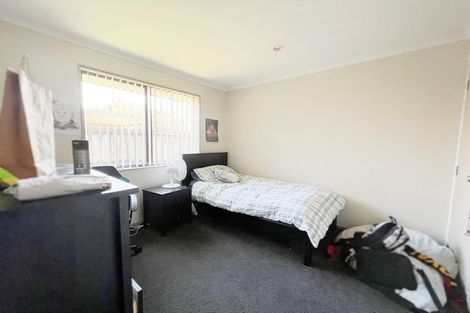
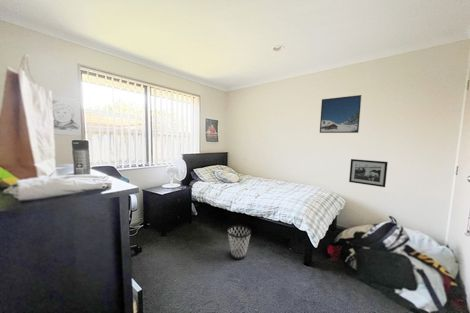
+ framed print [319,94,363,134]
+ picture frame [348,158,389,188]
+ wastebasket [226,224,252,261]
